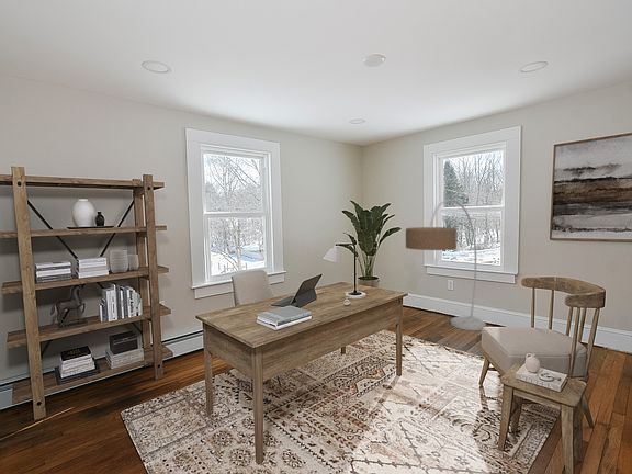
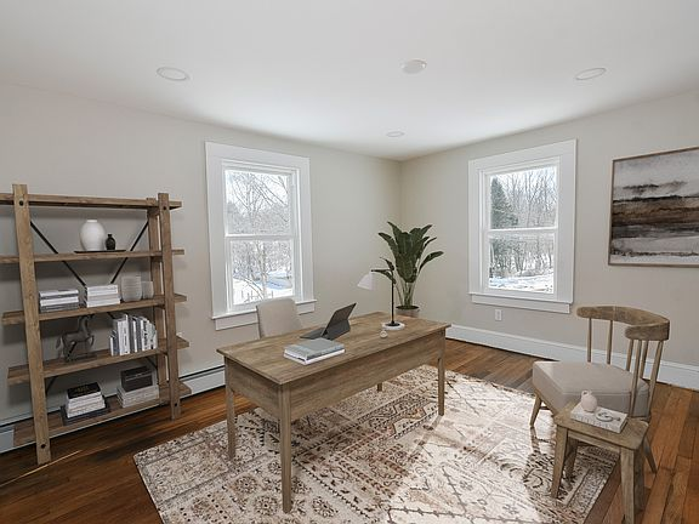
- floor lamp [405,199,487,331]
